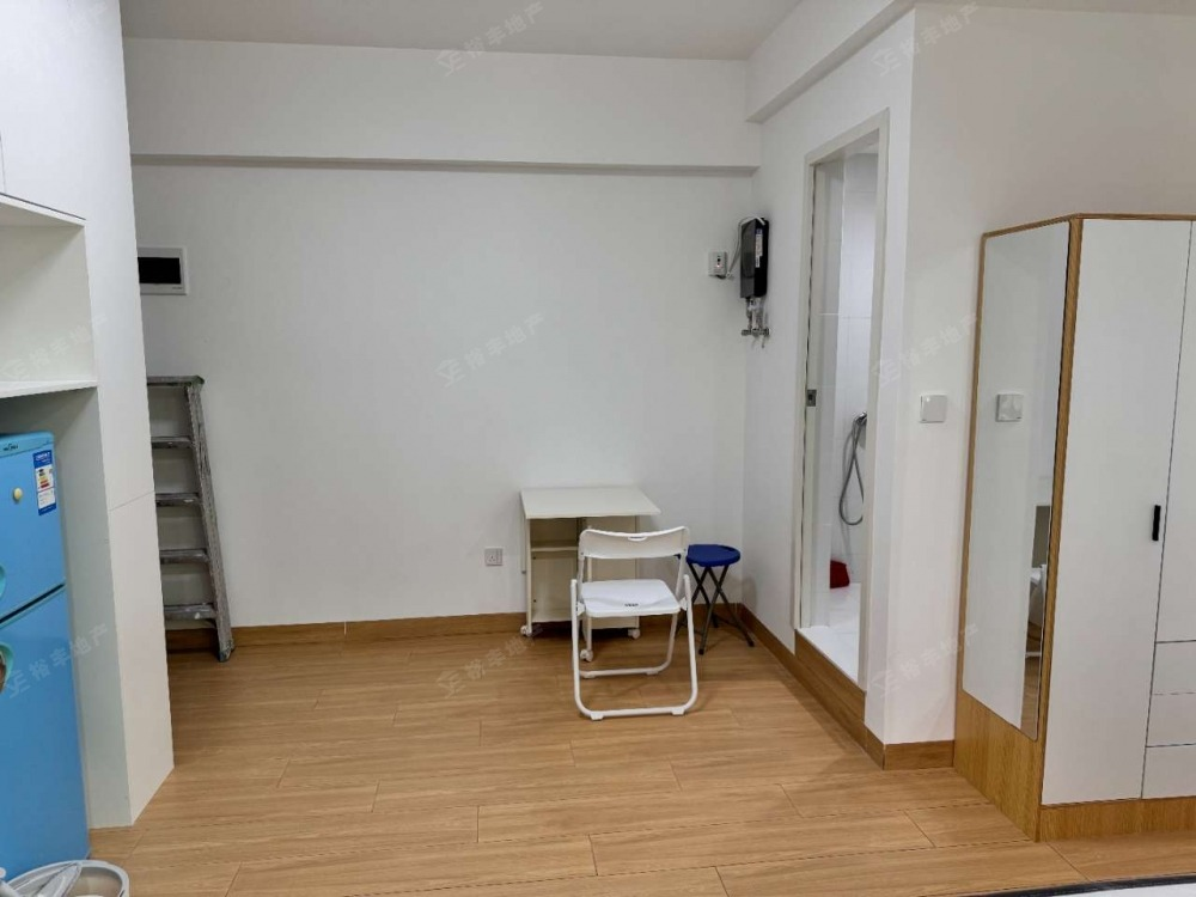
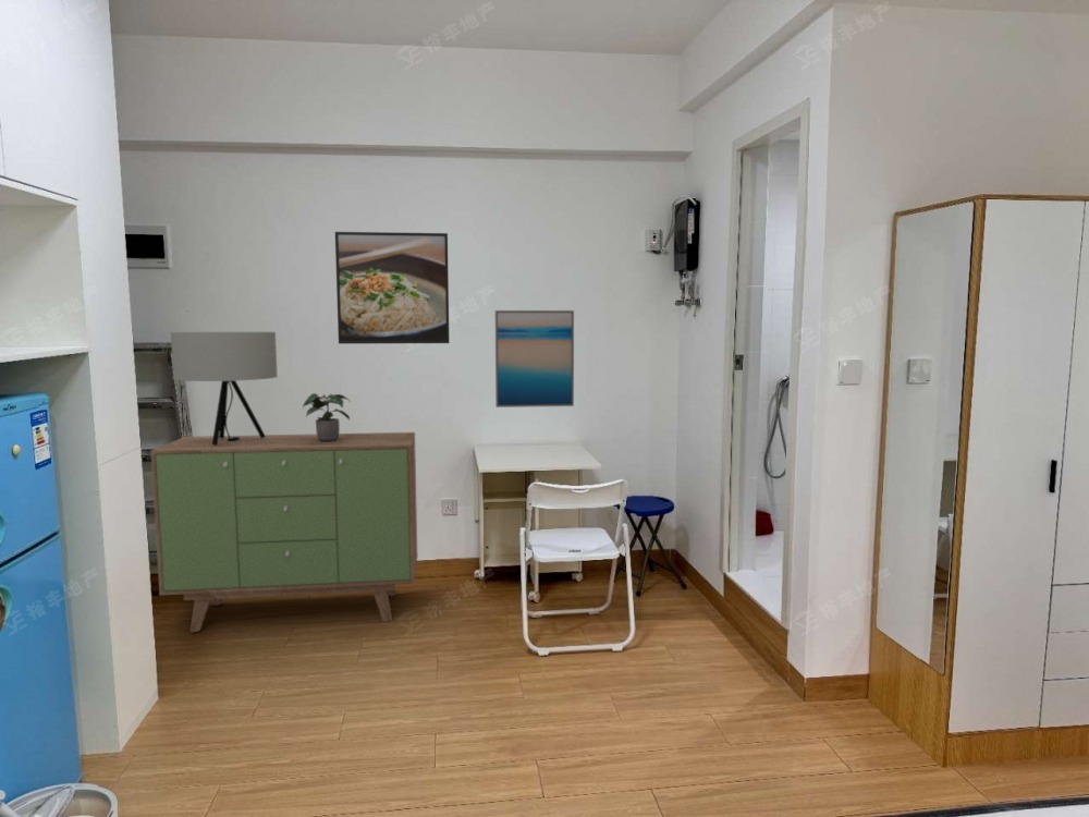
+ wall art [494,309,575,408]
+ potted plant [302,392,352,442]
+ table lamp [170,331,279,446]
+ sideboard [149,431,419,634]
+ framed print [334,231,451,345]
